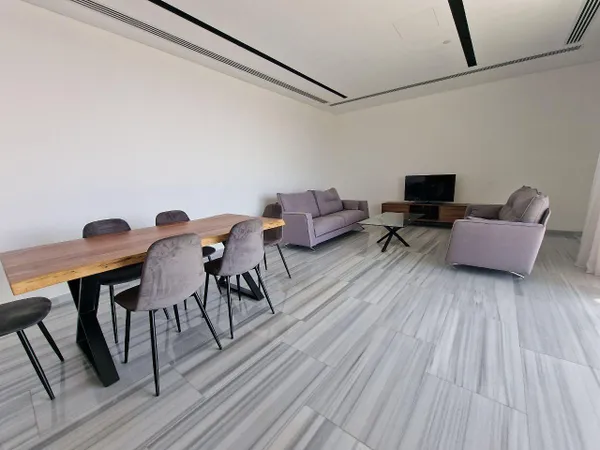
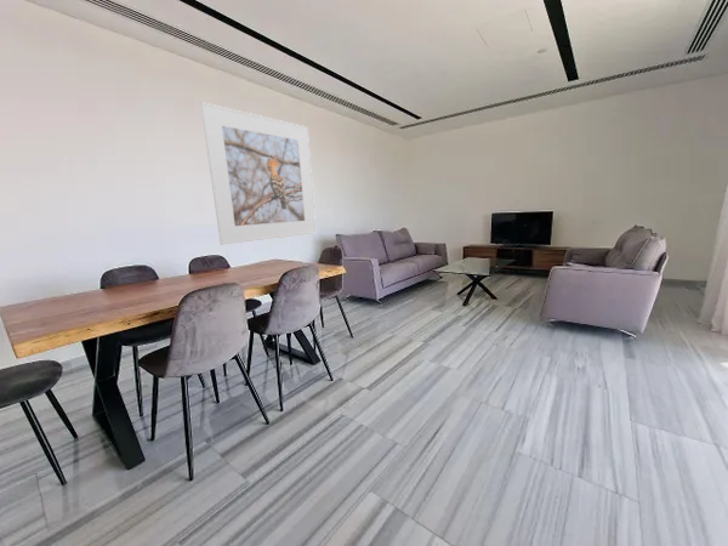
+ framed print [199,101,317,246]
